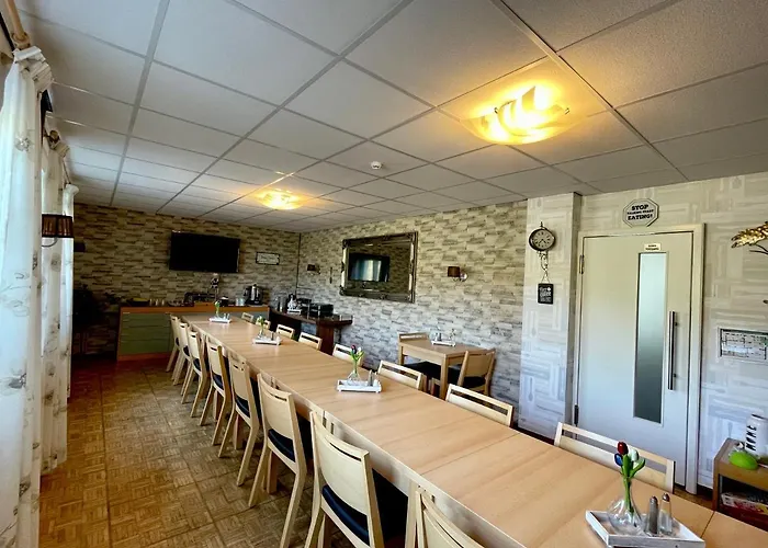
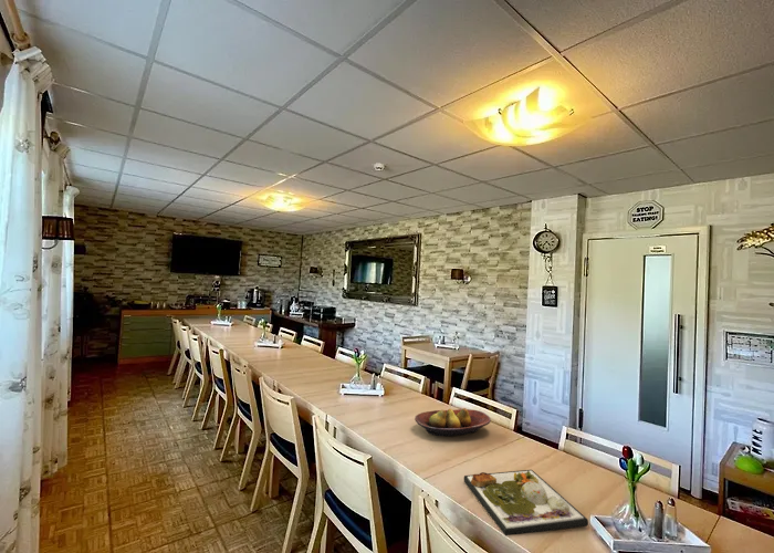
+ dinner plate [463,469,589,536]
+ fruit bowl [414,407,492,437]
